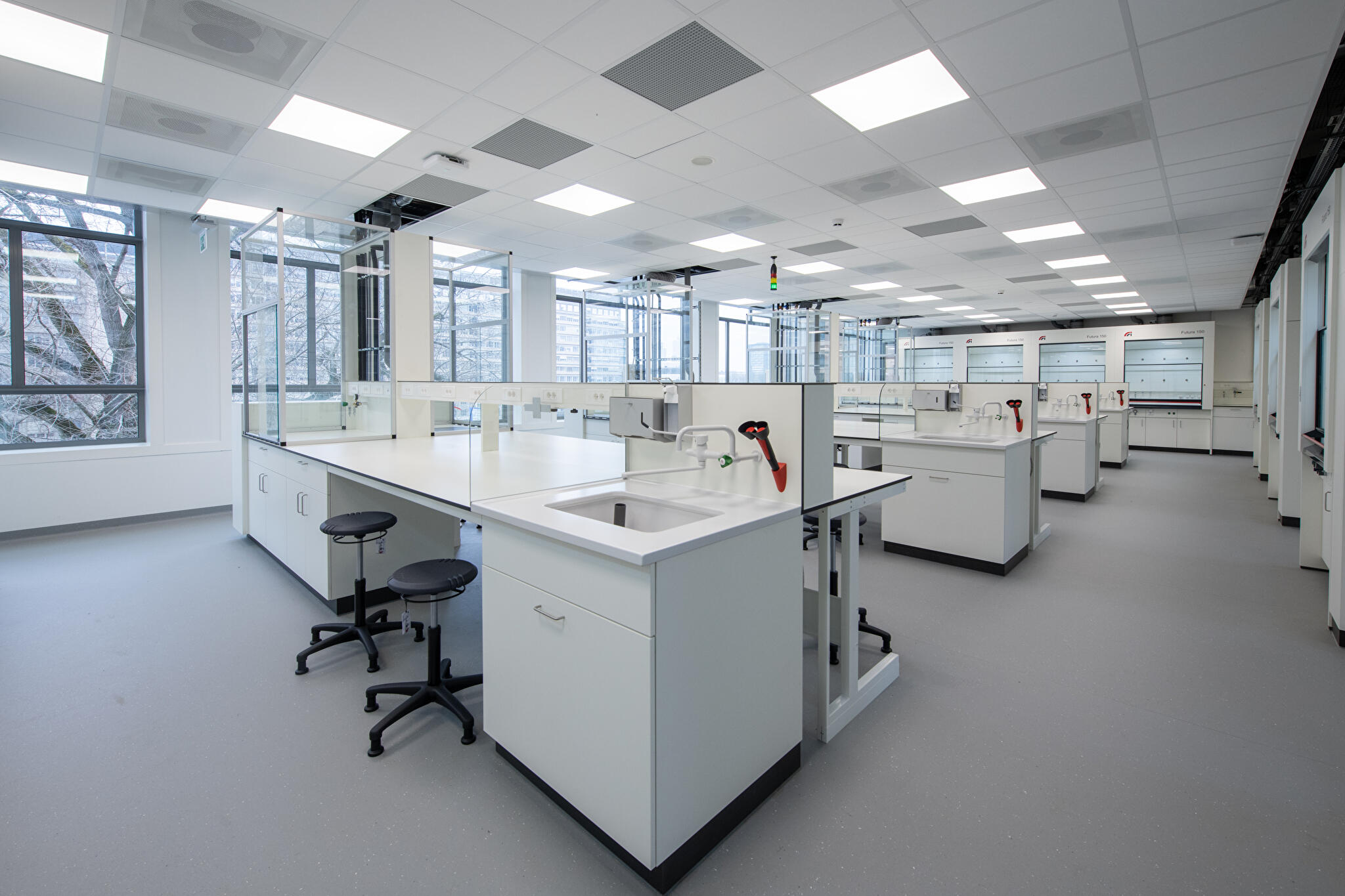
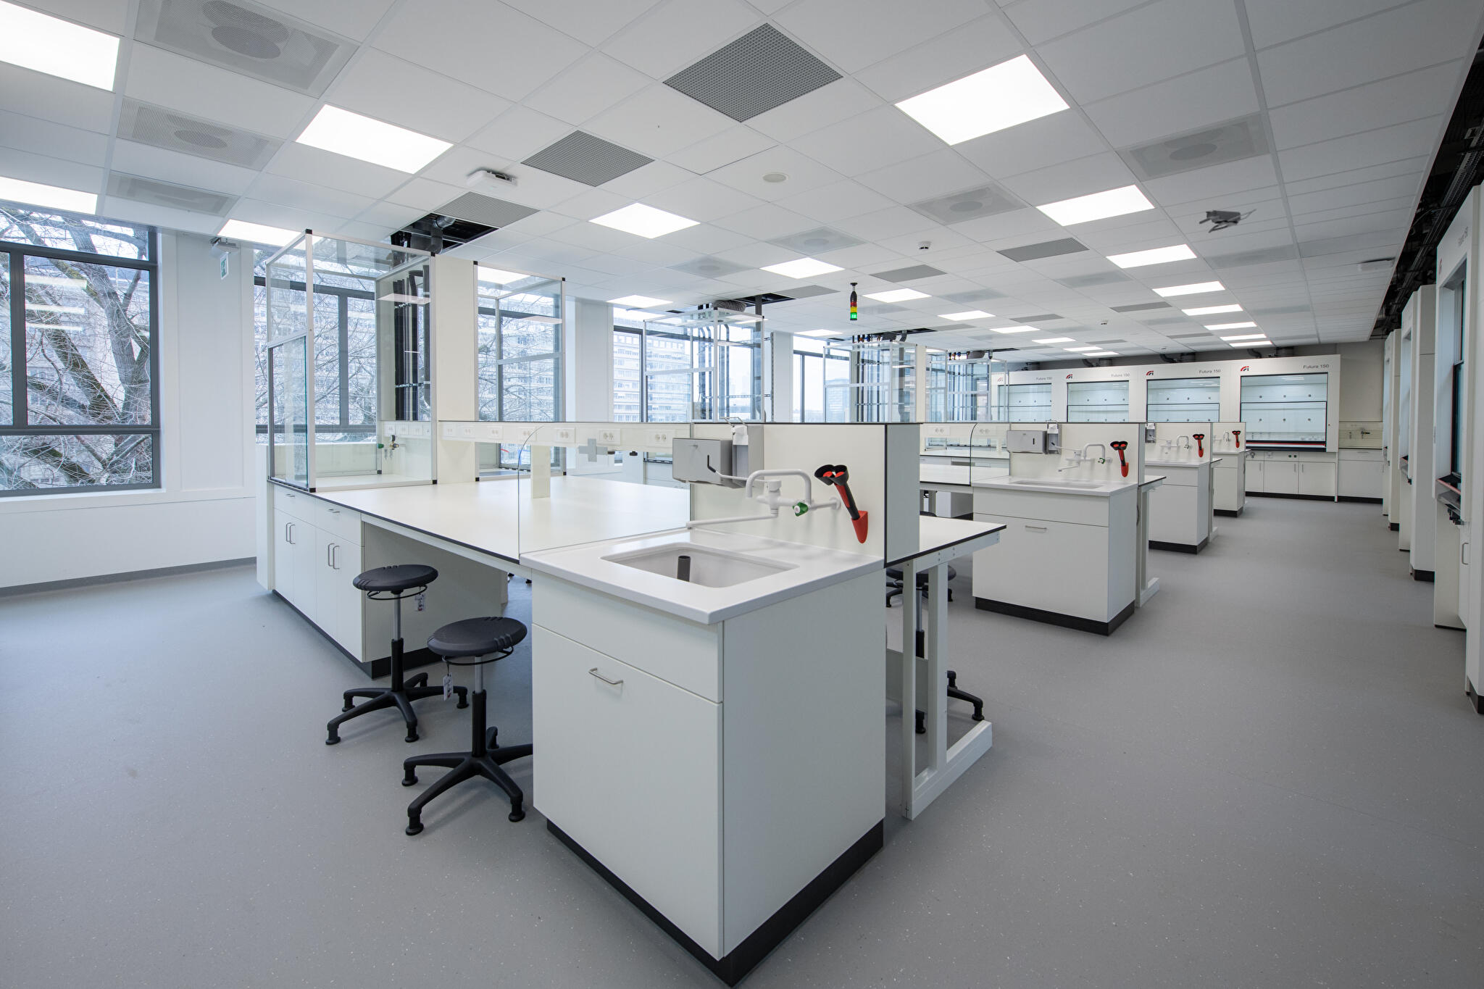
+ security camera [1198,208,1257,234]
